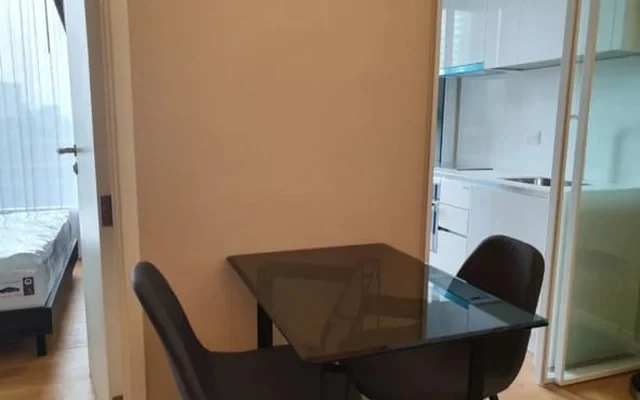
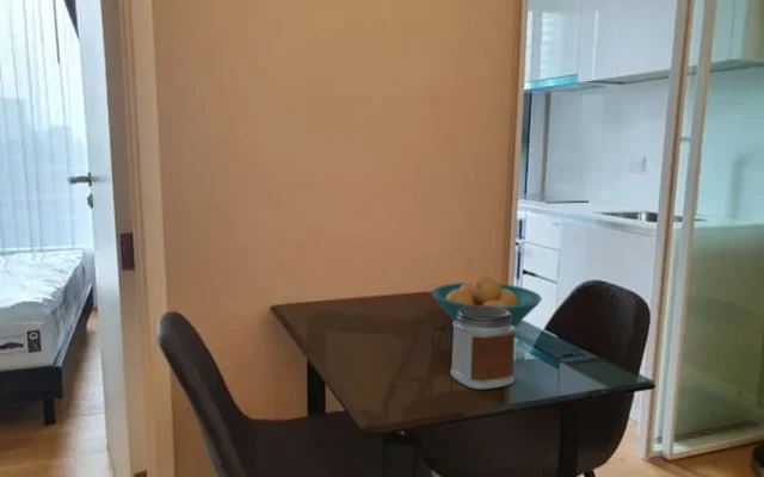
+ fruit bowl [431,273,543,328]
+ jar [449,305,517,390]
